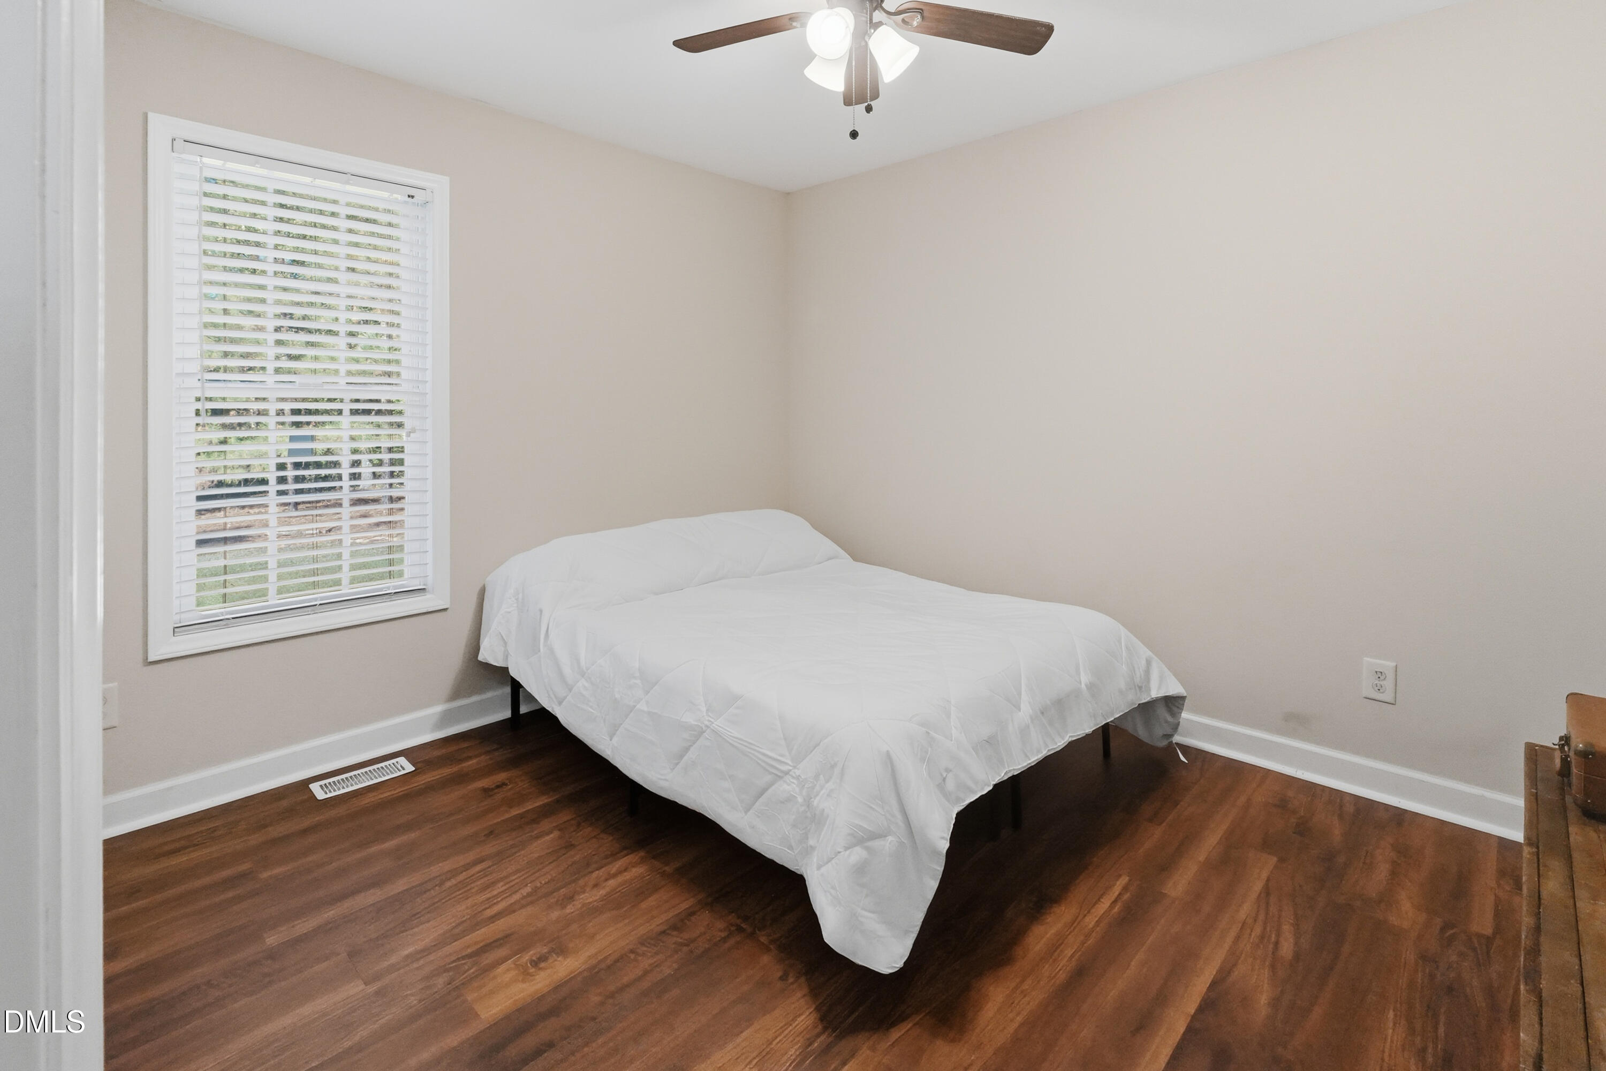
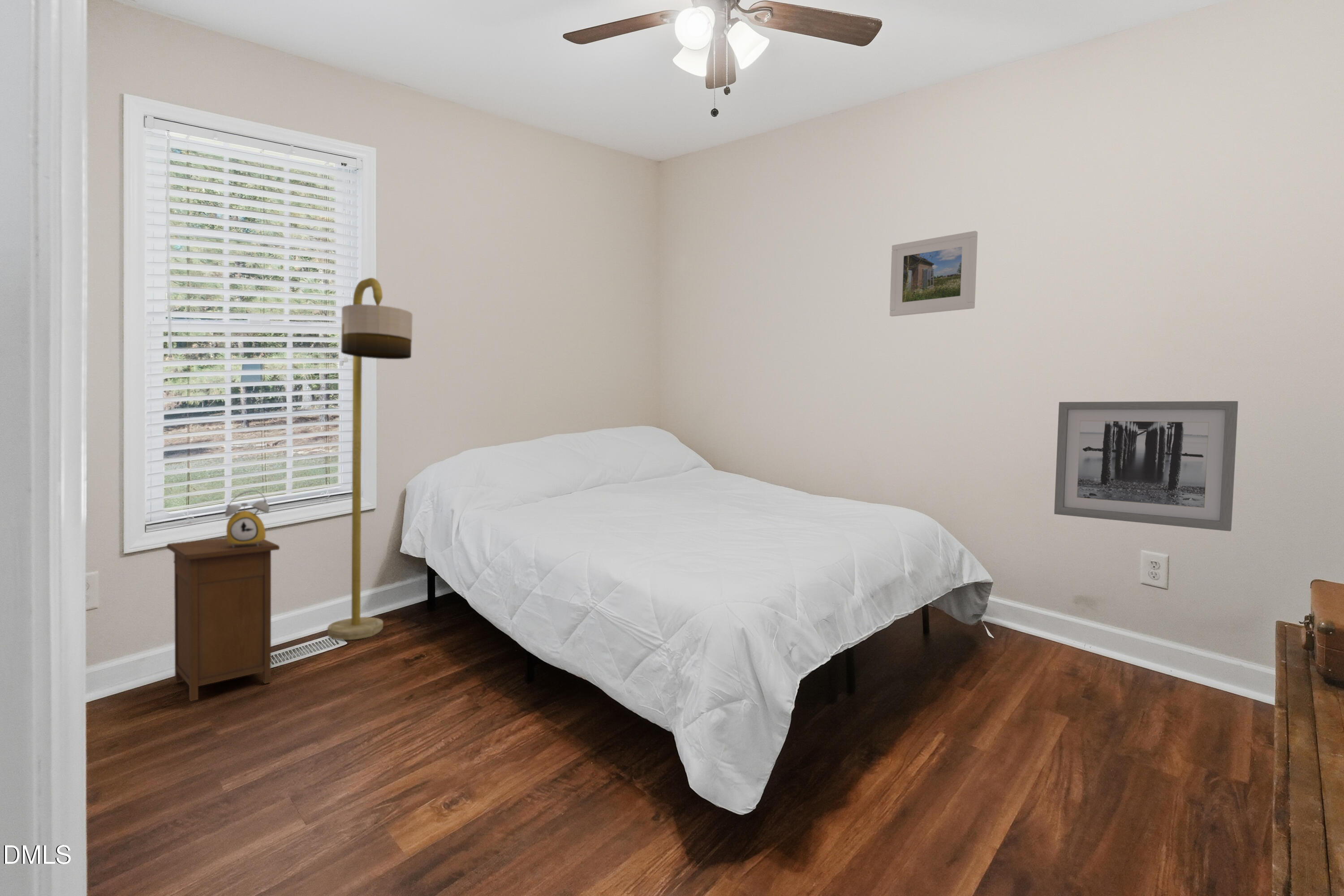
+ wall art [1054,401,1239,532]
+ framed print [889,230,978,317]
+ nightstand [166,538,280,702]
+ floor lamp [327,277,413,640]
+ alarm clock [225,490,270,548]
